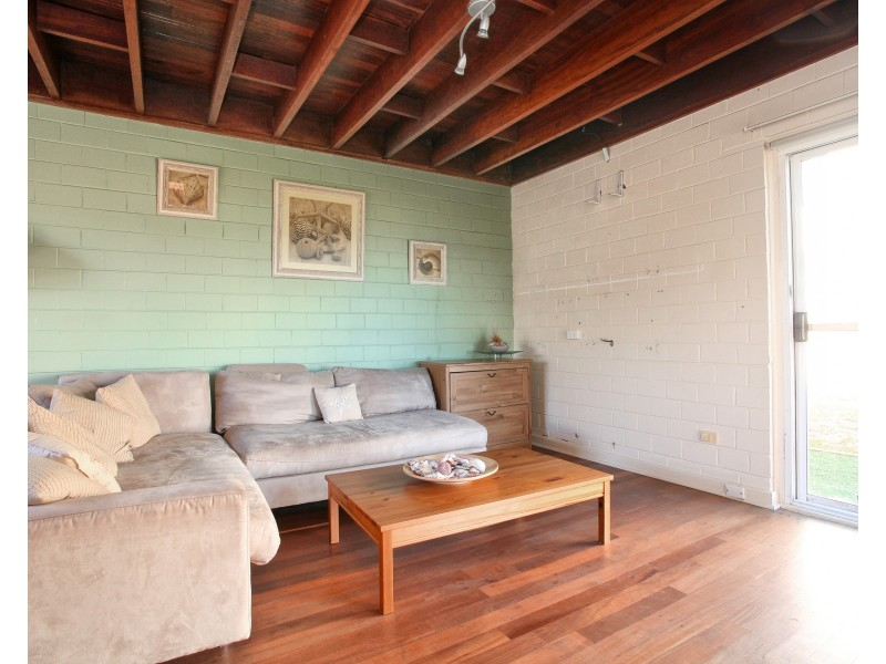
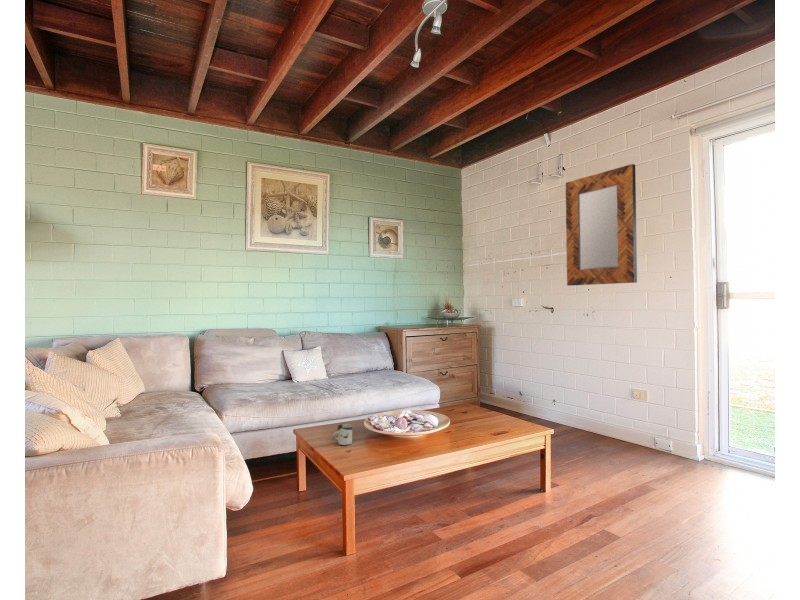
+ home mirror [565,163,638,287]
+ cup [332,423,353,447]
